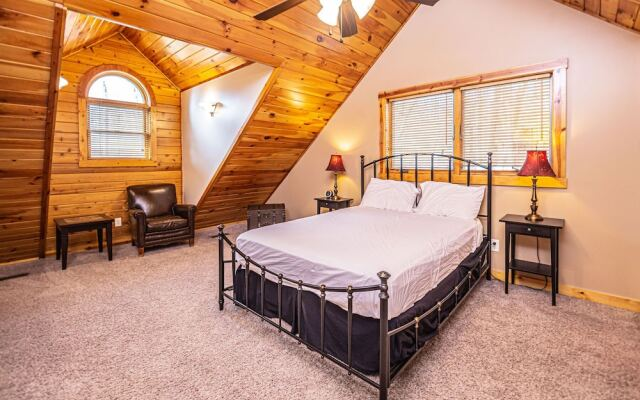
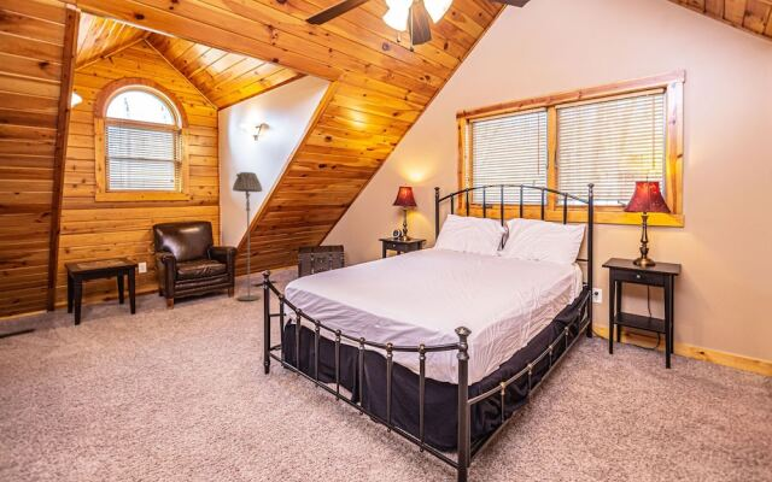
+ floor lamp [232,171,264,301]
